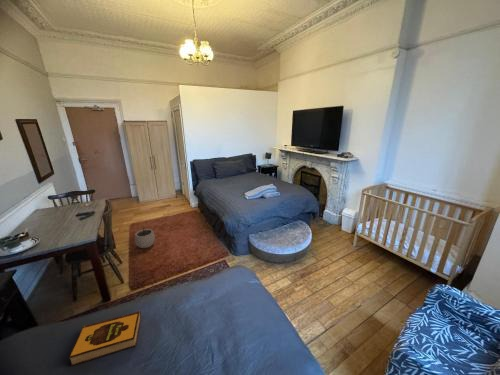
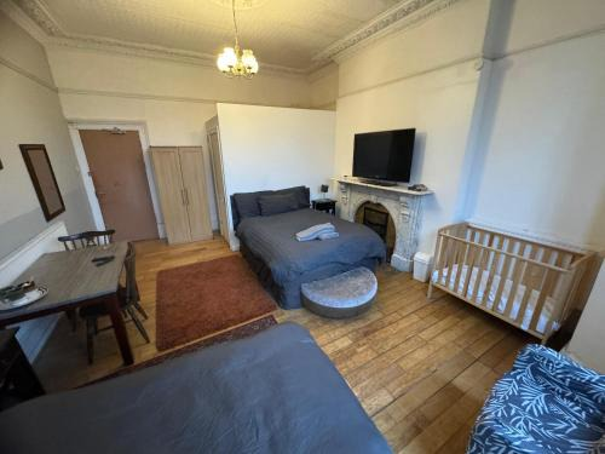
- hardback book [68,310,142,367]
- plant pot [134,227,156,249]
